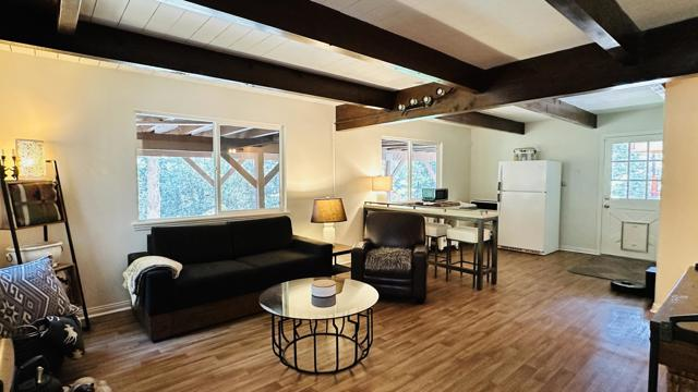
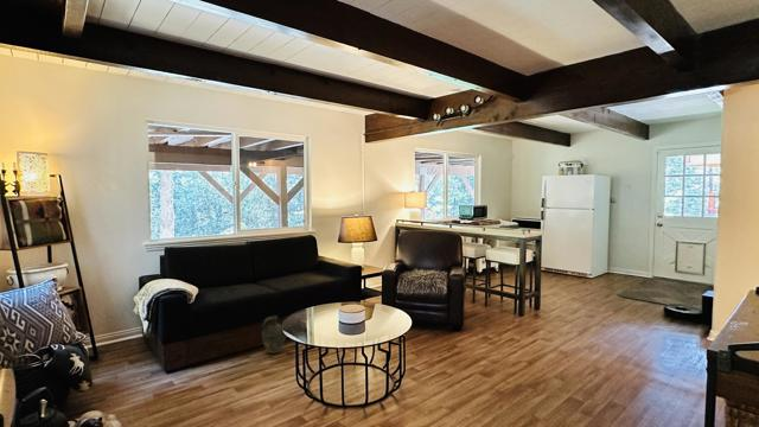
+ ceramic jug [261,314,287,355]
